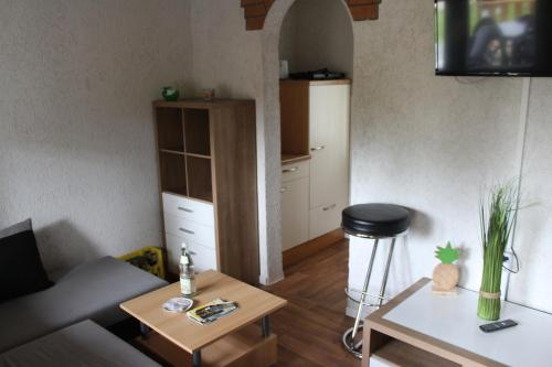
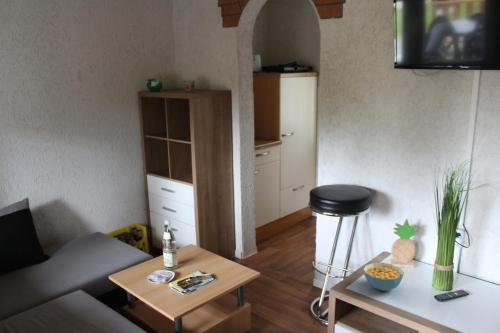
+ cereal bowl [362,262,405,292]
